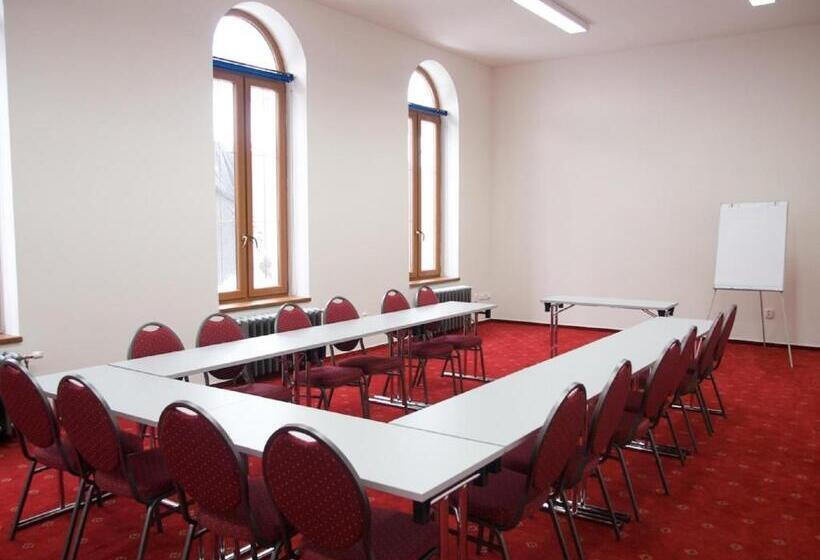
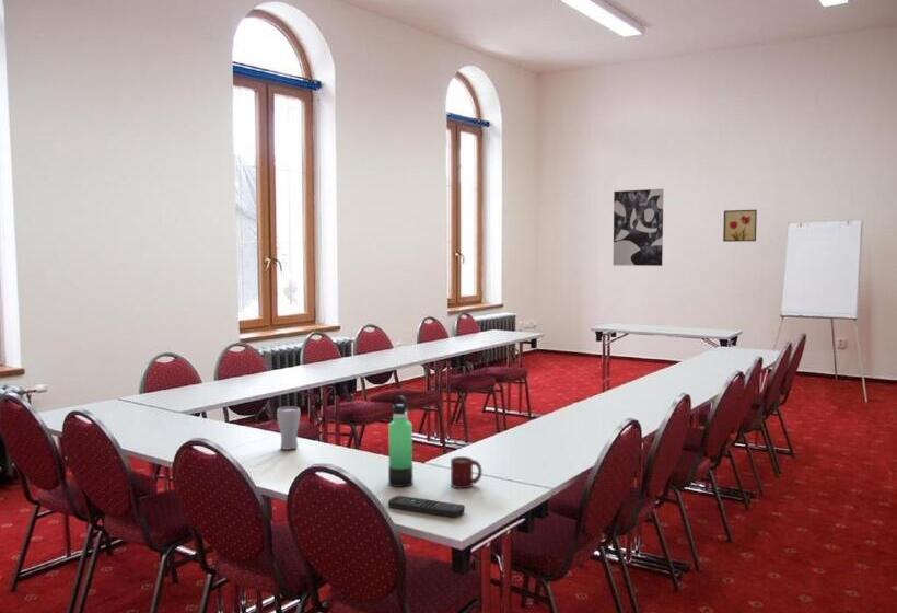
+ wall art [722,209,758,243]
+ remote control [387,495,466,519]
+ drinking glass [276,405,301,451]
+ wall art [613,188,664,267]
+ cup [450,455,484,489]
+ thermos bottle [387,395,413,488]
